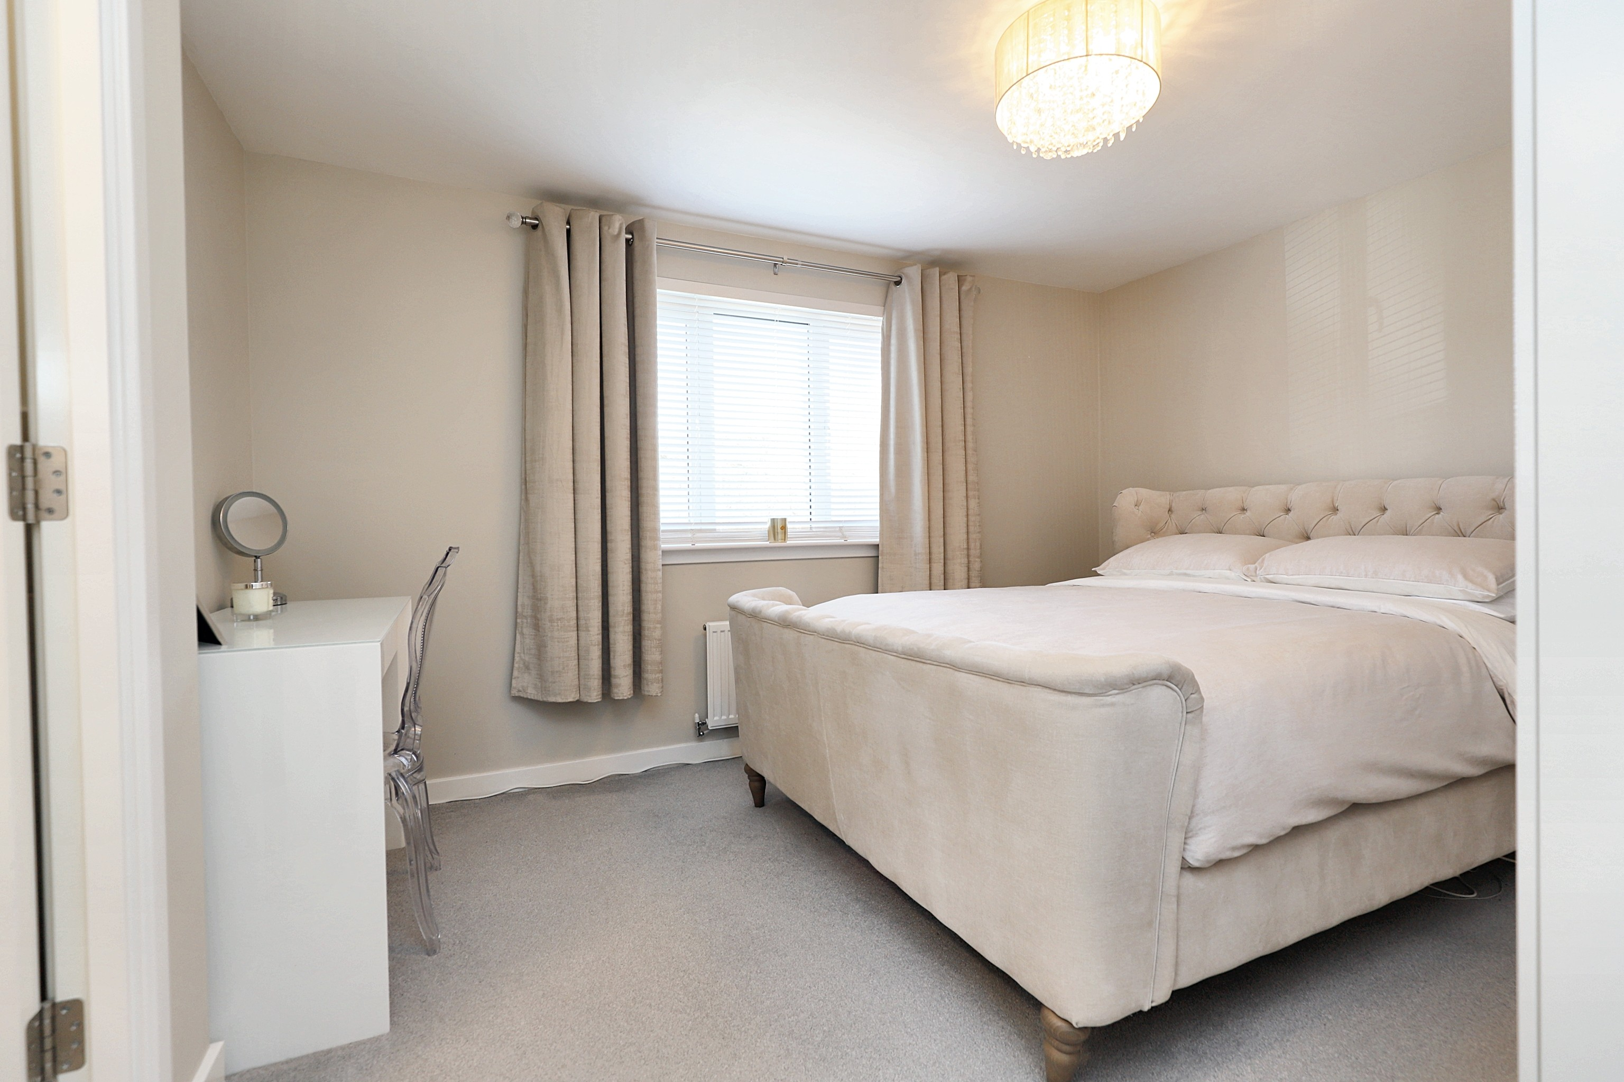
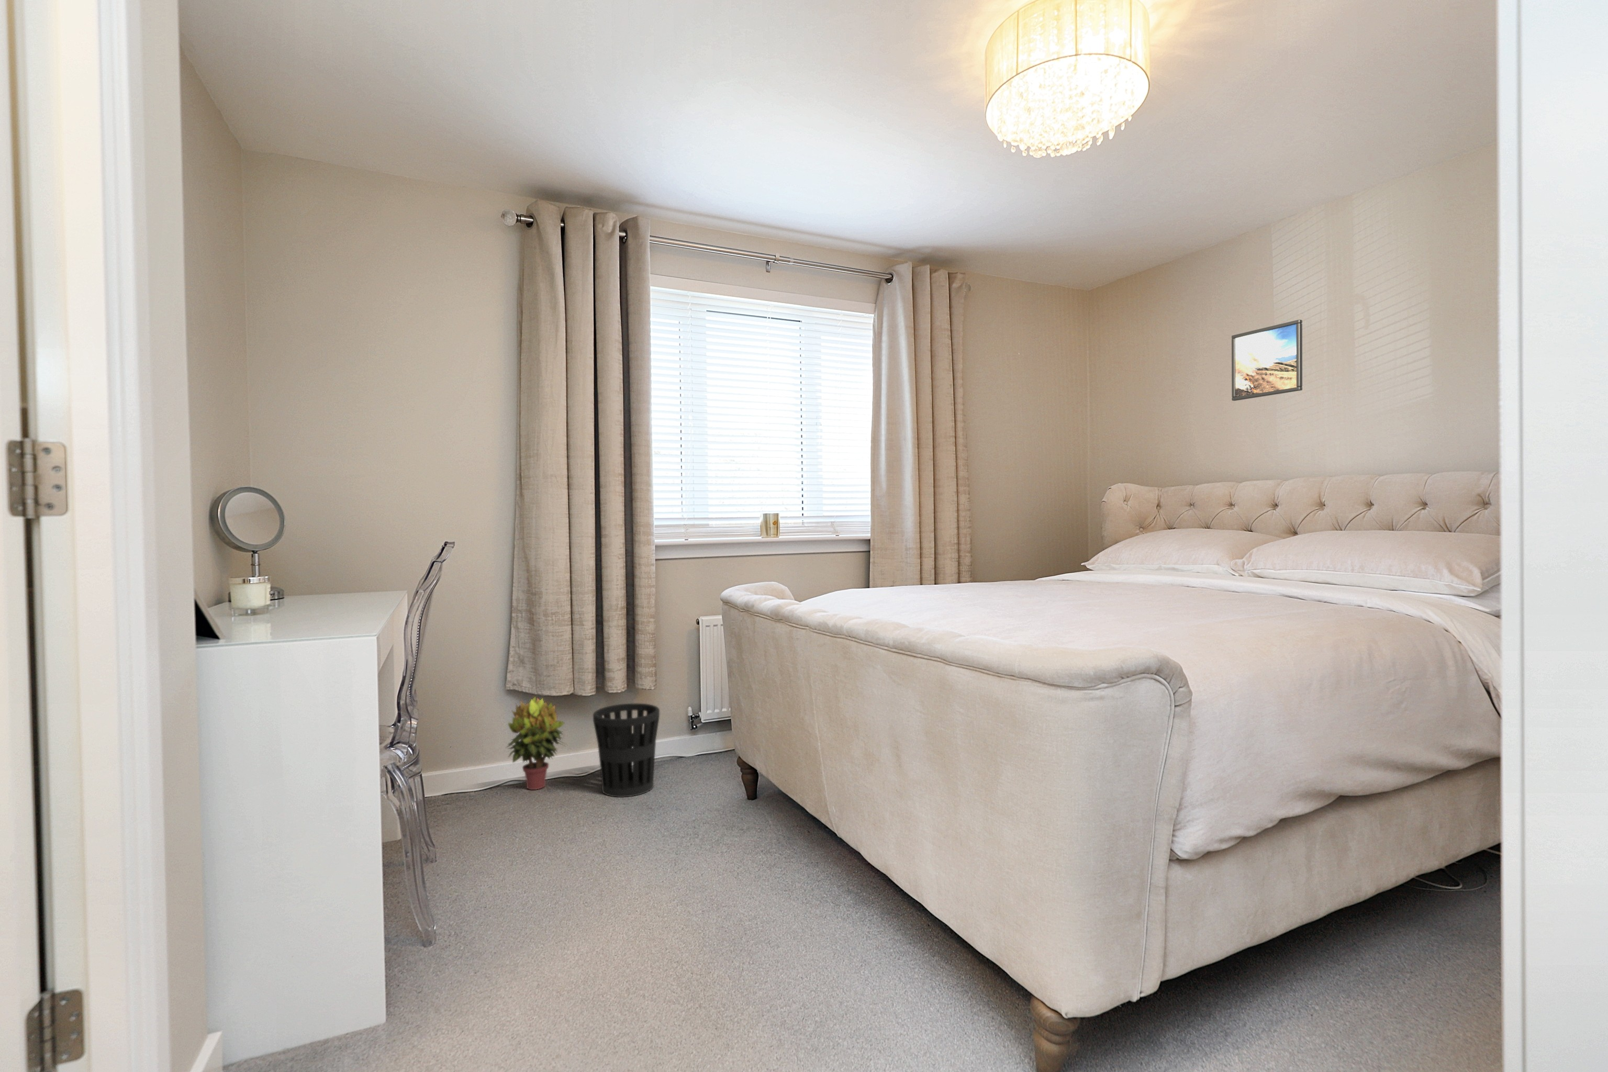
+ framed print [1231,319,1303,402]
+ potted plant [505,695,567,791]
+ wastebasket [592,704,660,798]
